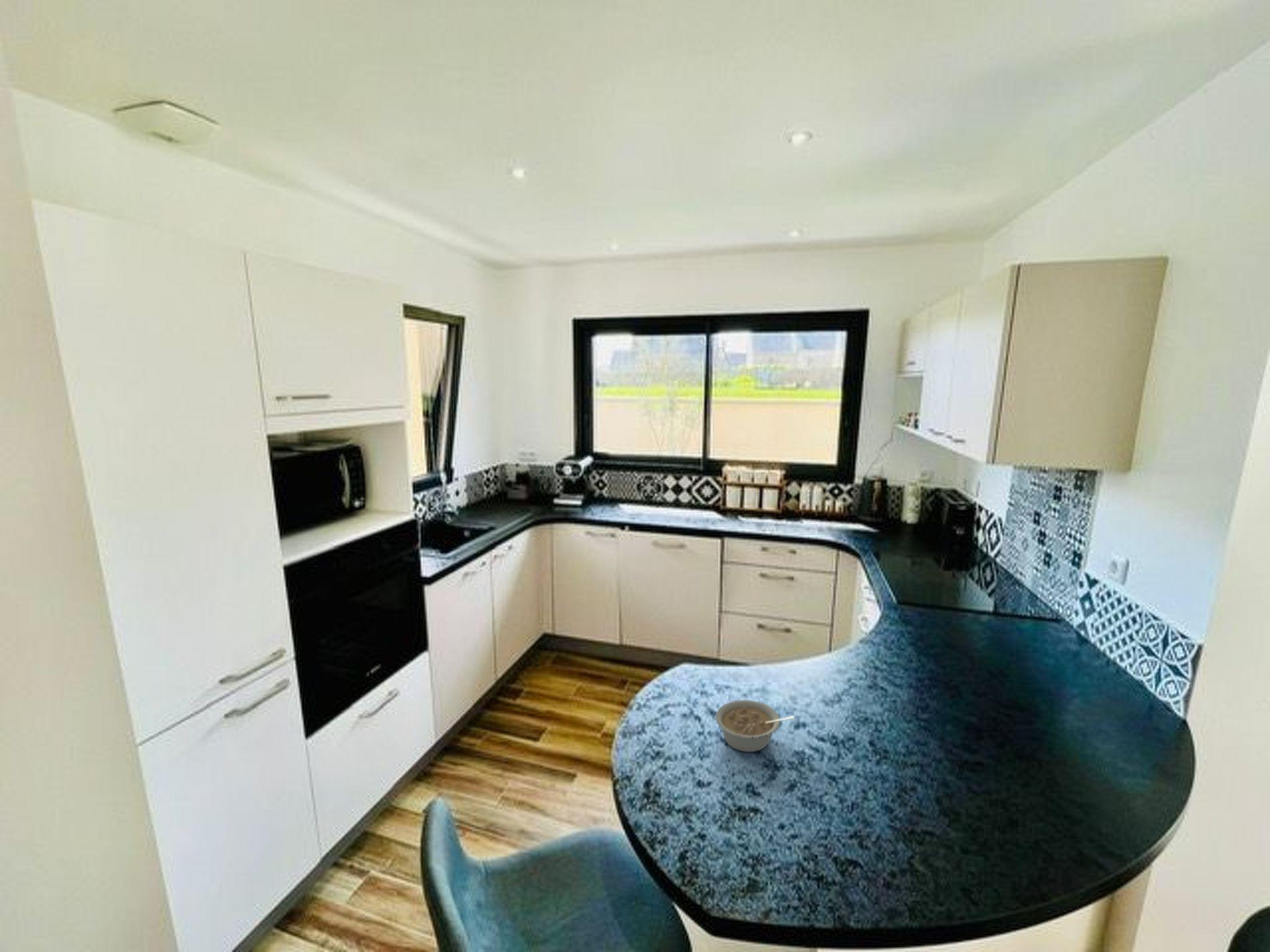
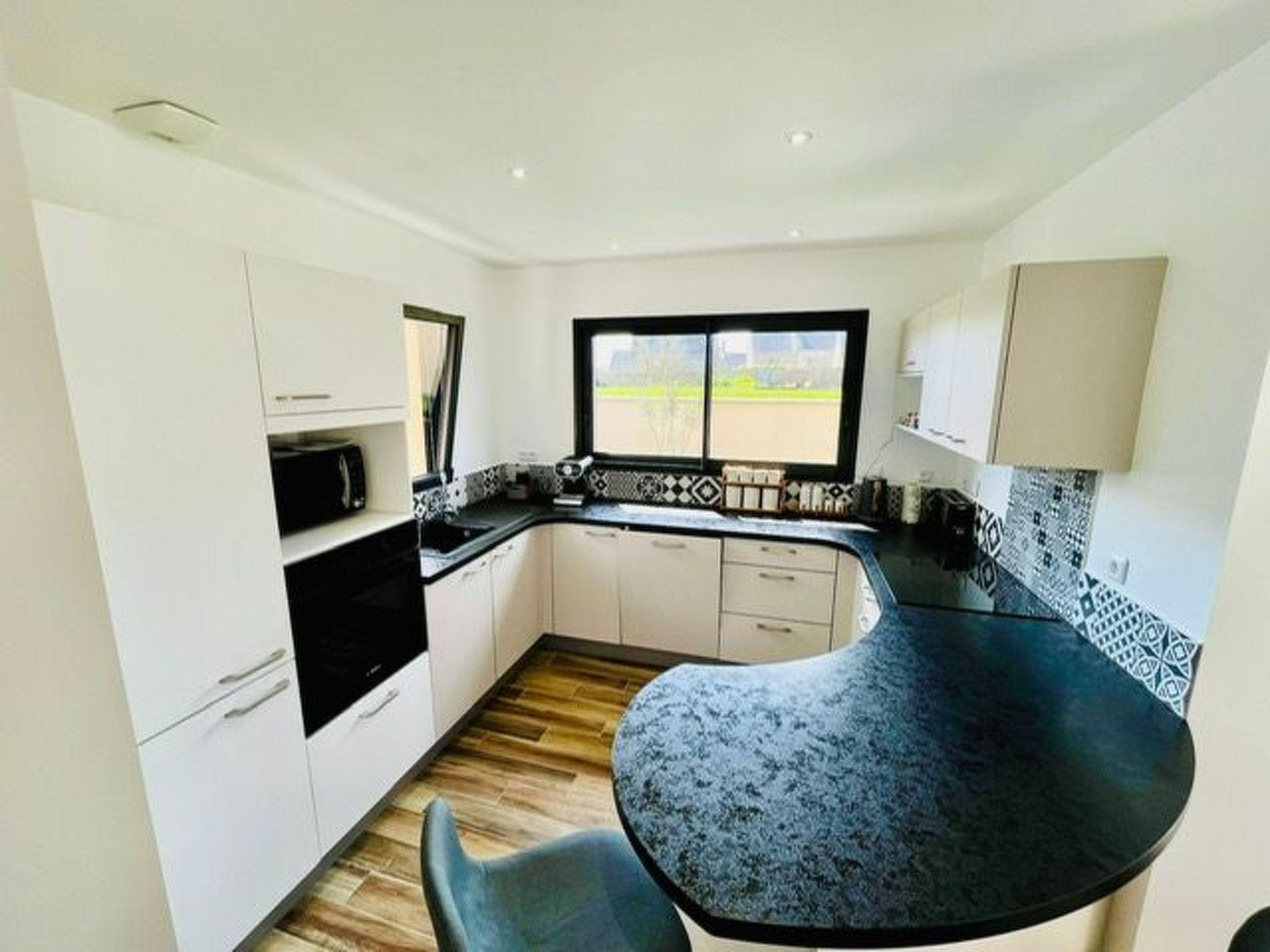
- legume [715,699,795,752]
